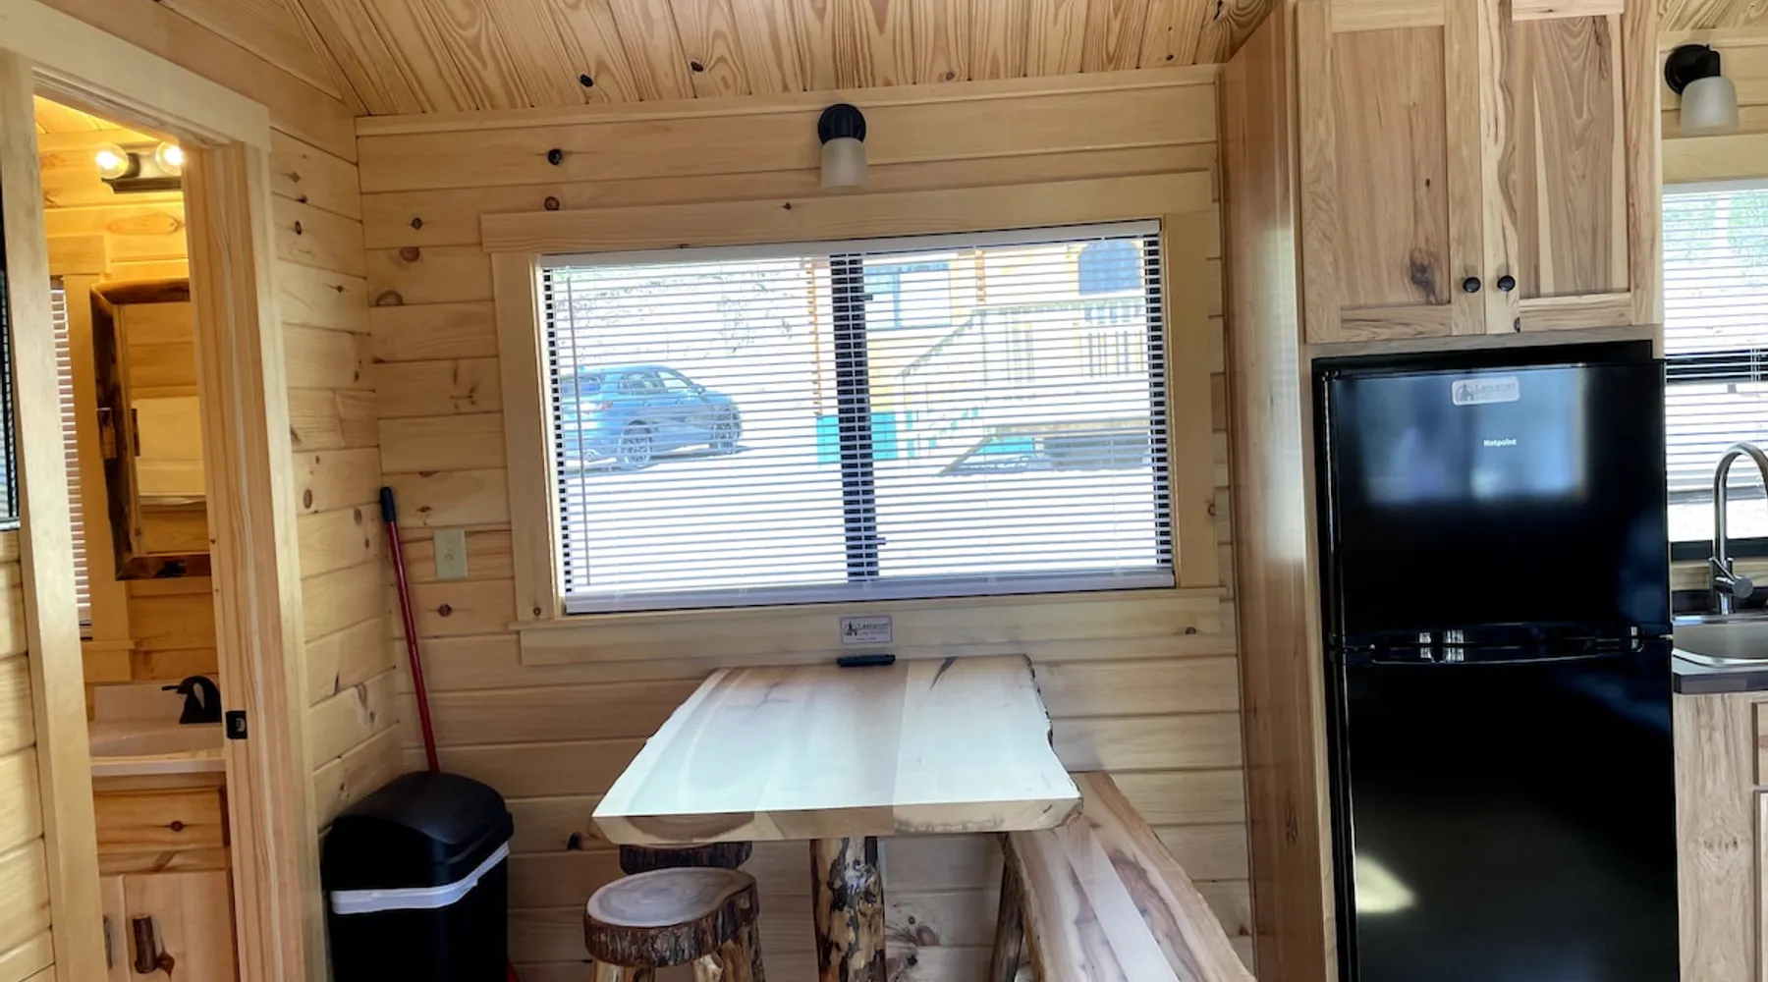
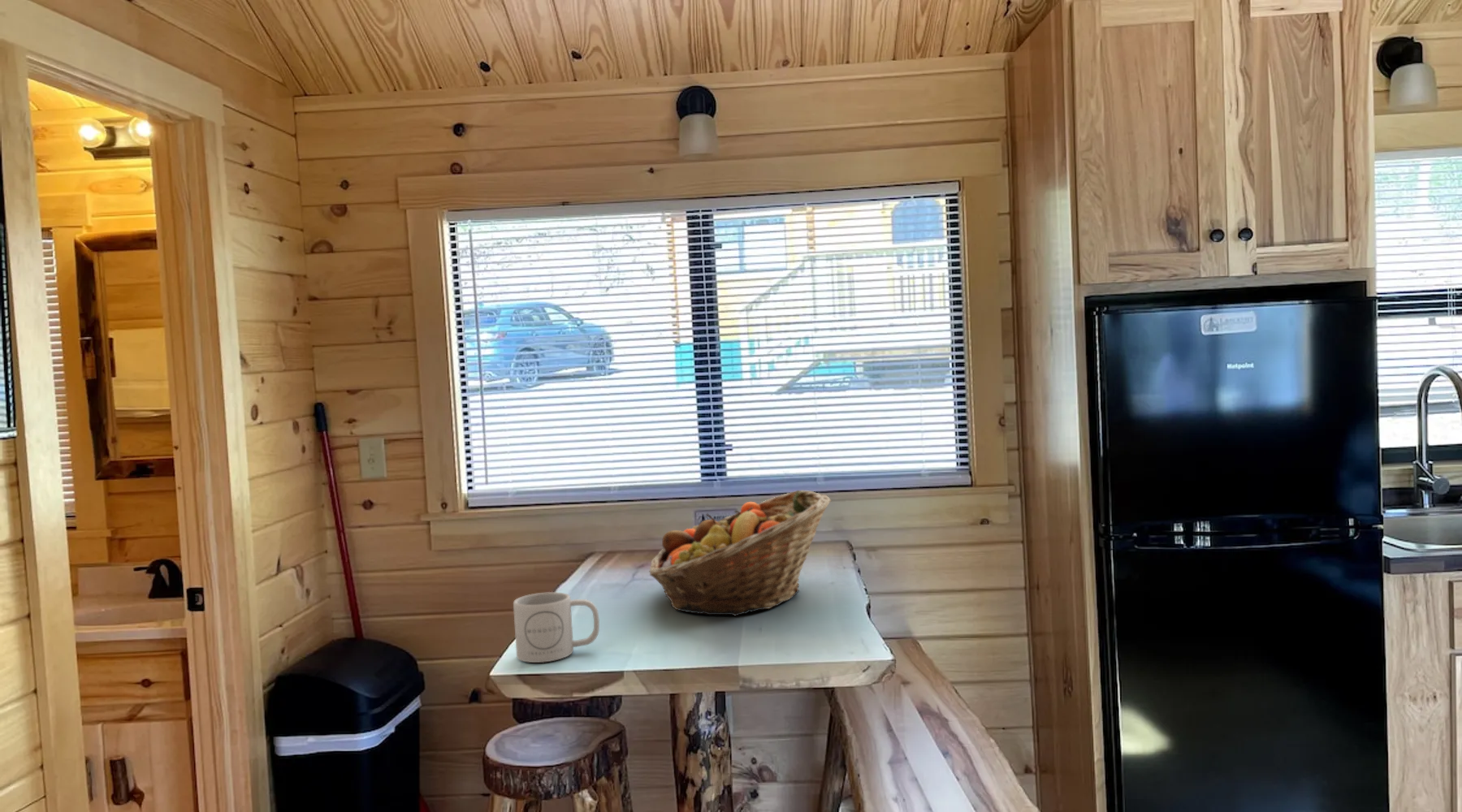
+ fruit basket [648,490,833,617]
+ mug [513,591,600,663]
